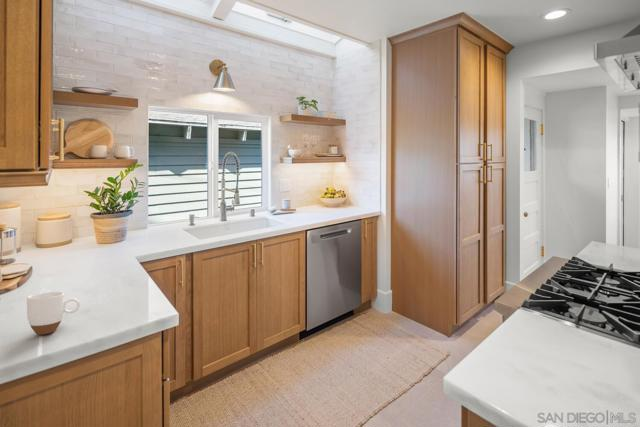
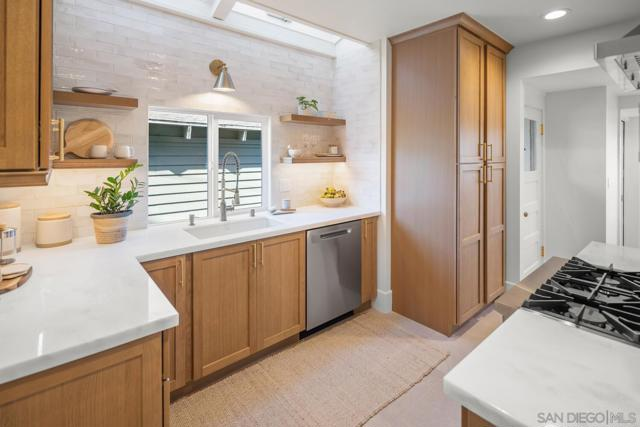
- mug [26,291,81,336]
